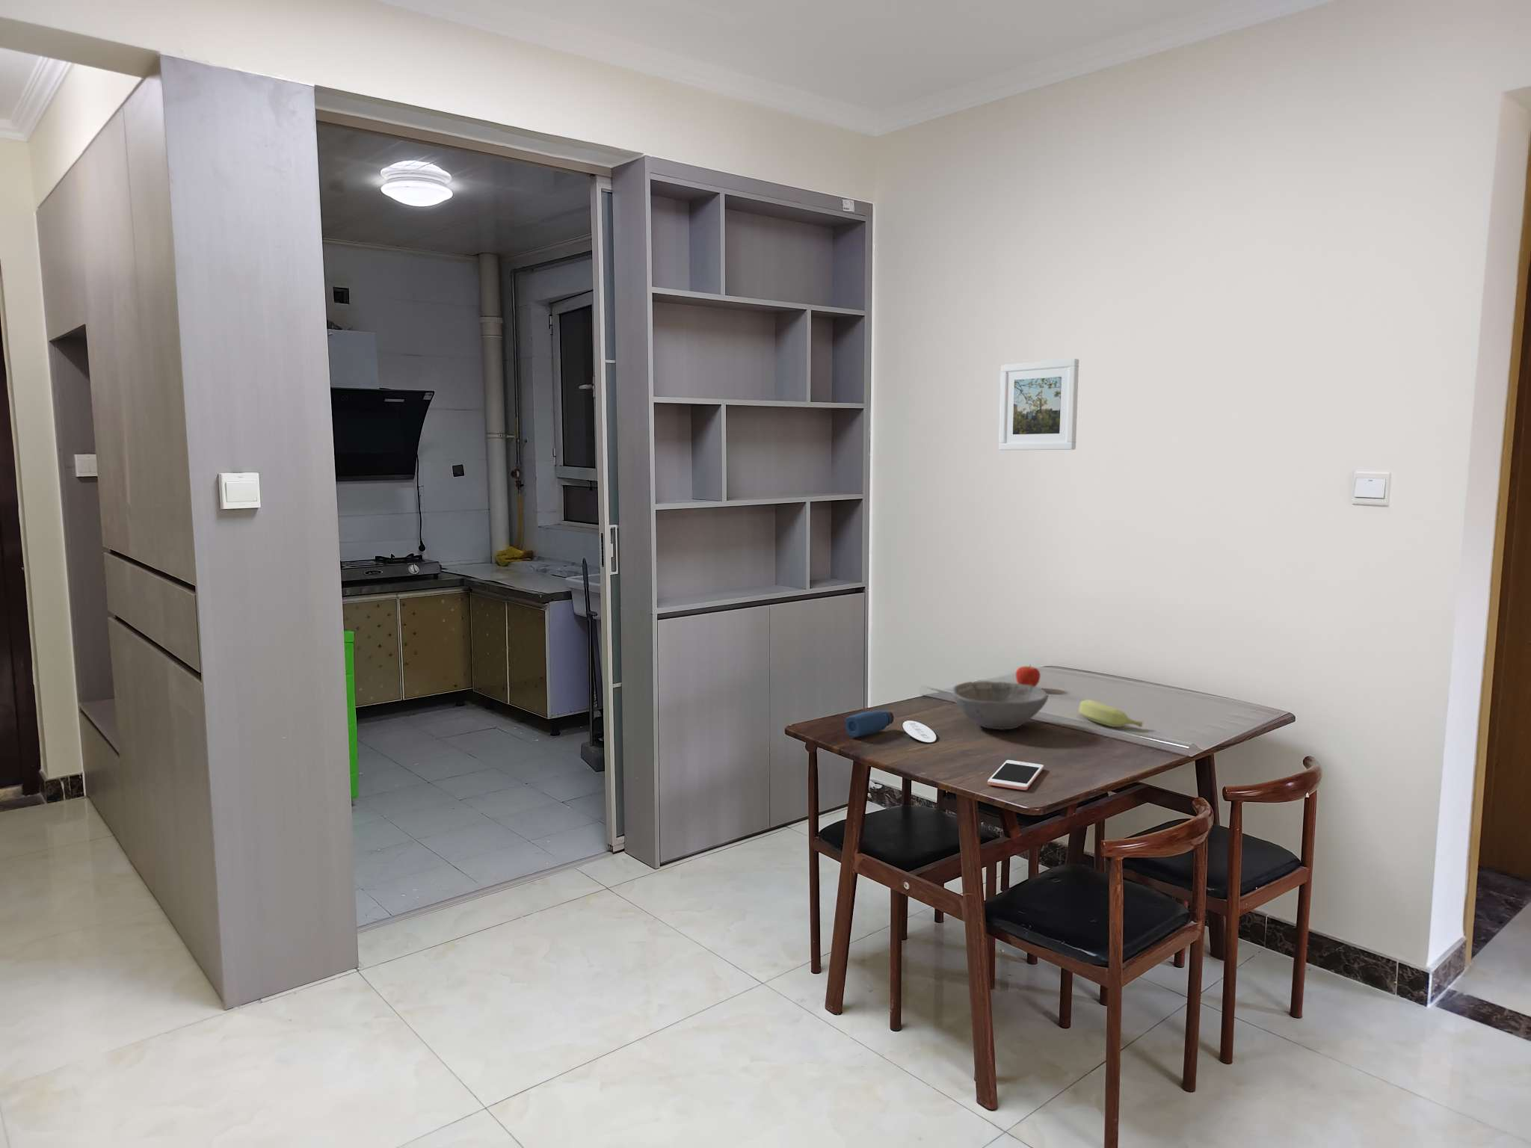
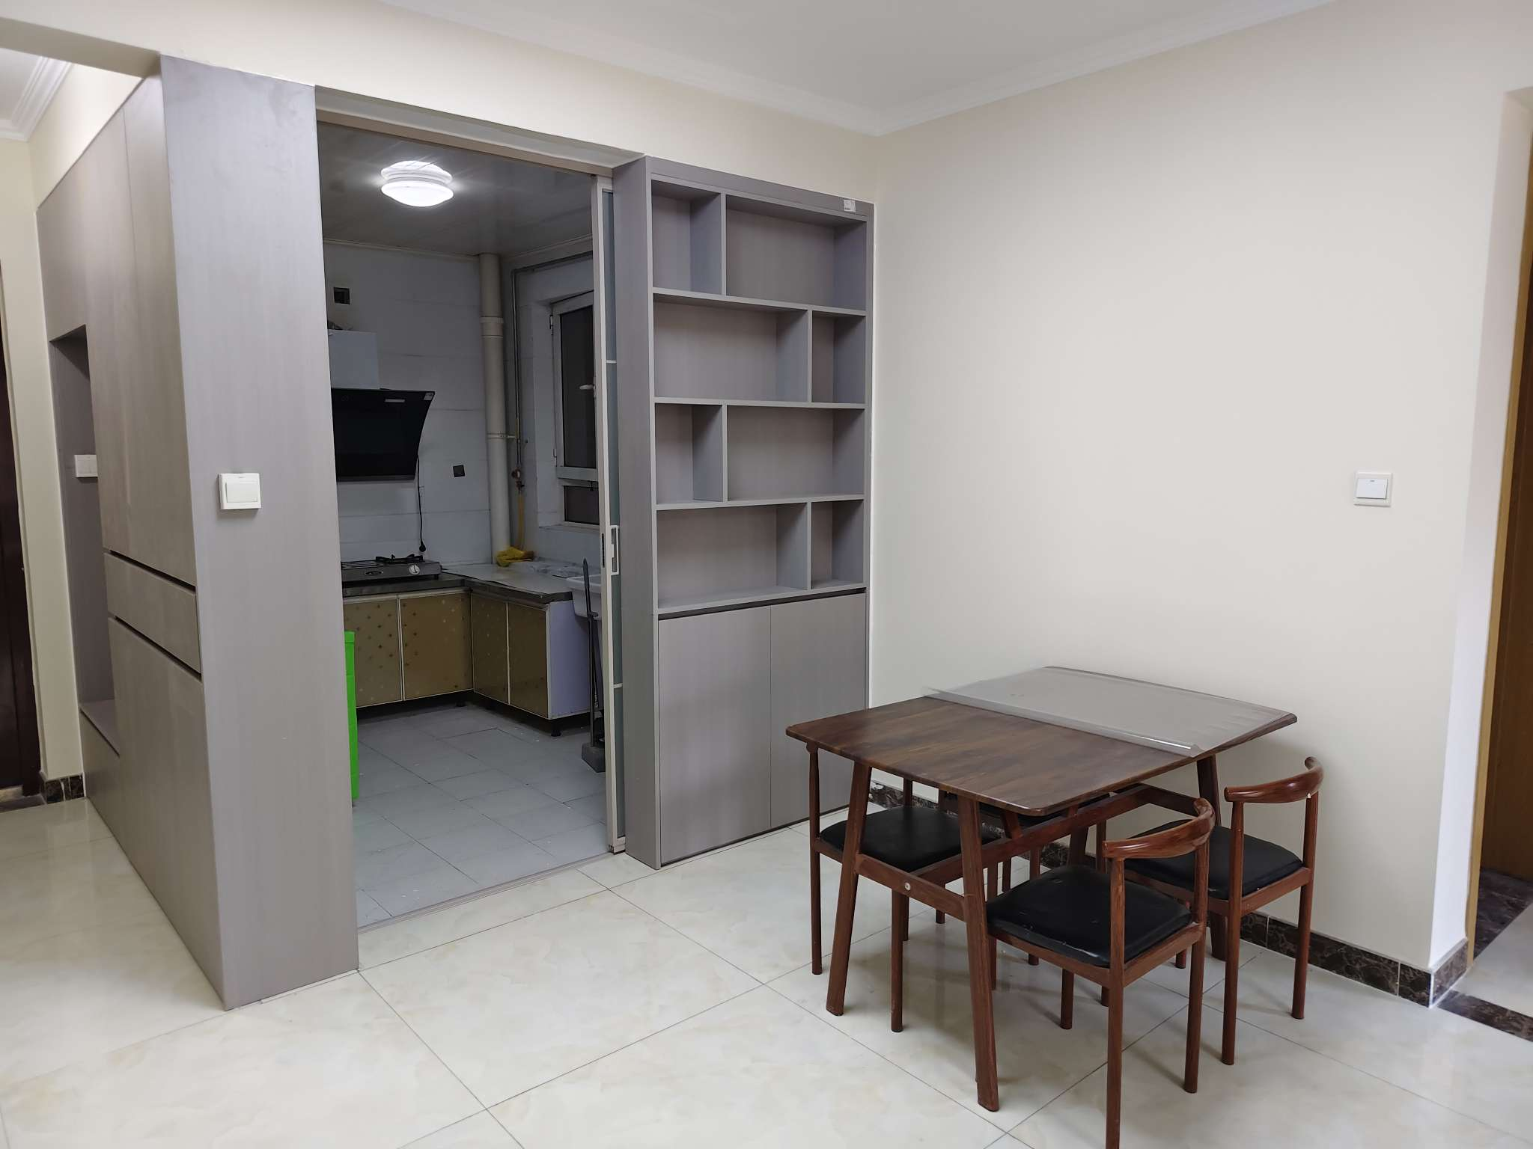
- banana [1078,699,1144,728]
- fruit [1015,663,1042,687]
- water bottle [844,709,938,744]
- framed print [998,358,1079,451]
- cell phone [987,760,1044,791]
- bowl [951,680,1049,731]
